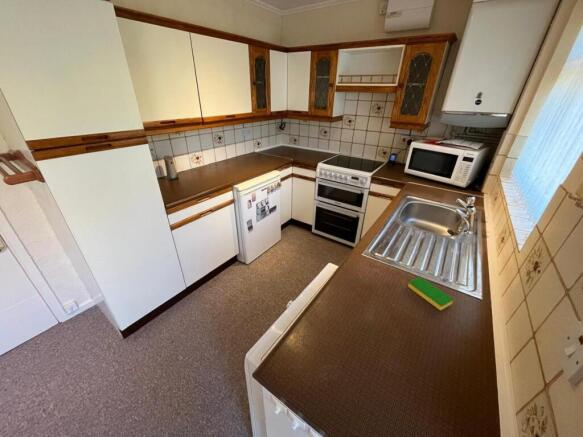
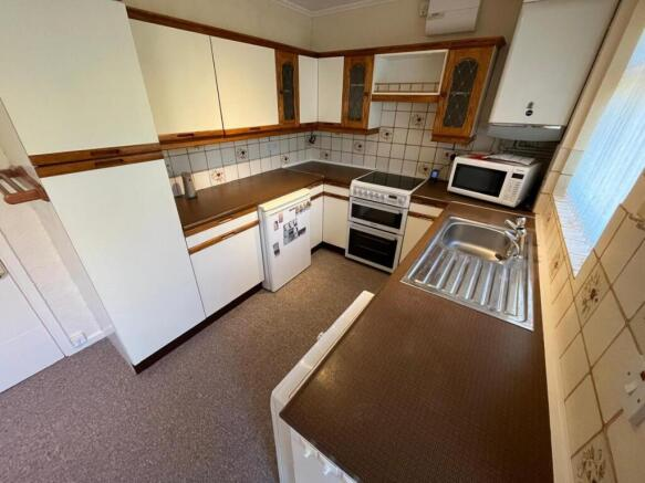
- dish sponge [407,276,455,311]
